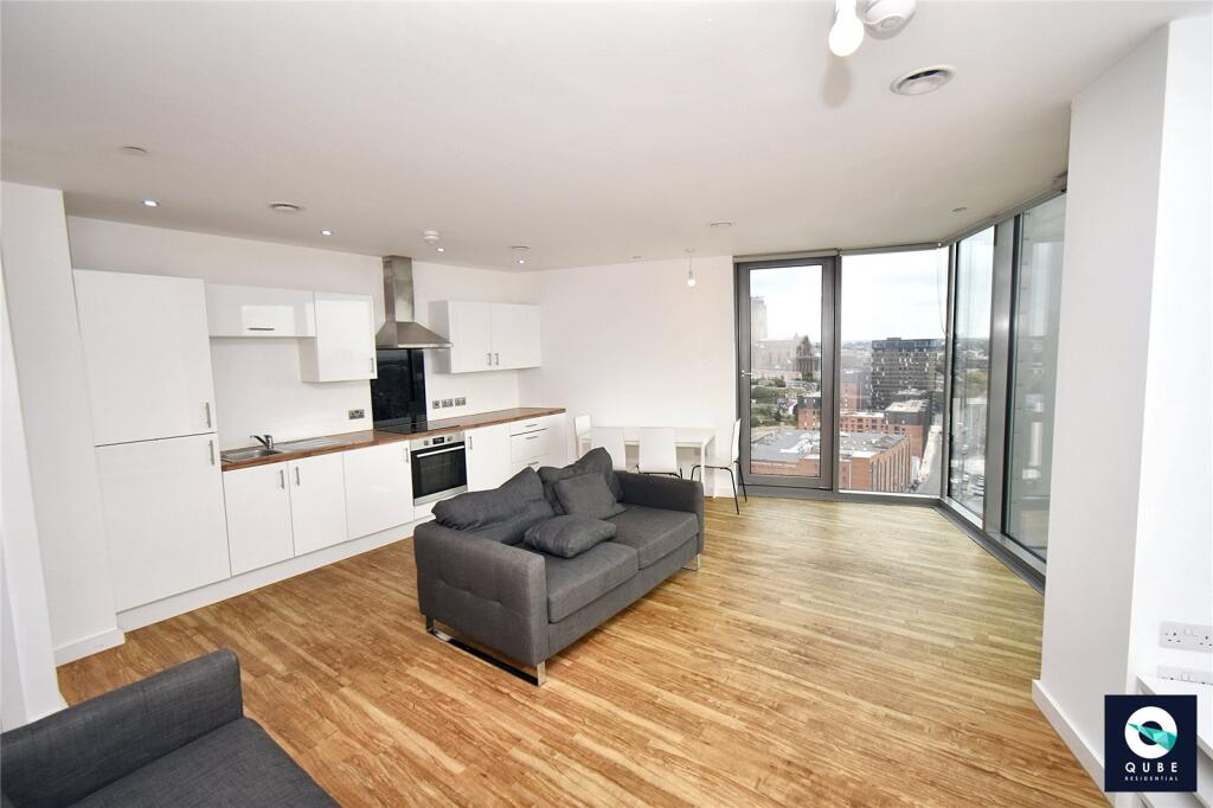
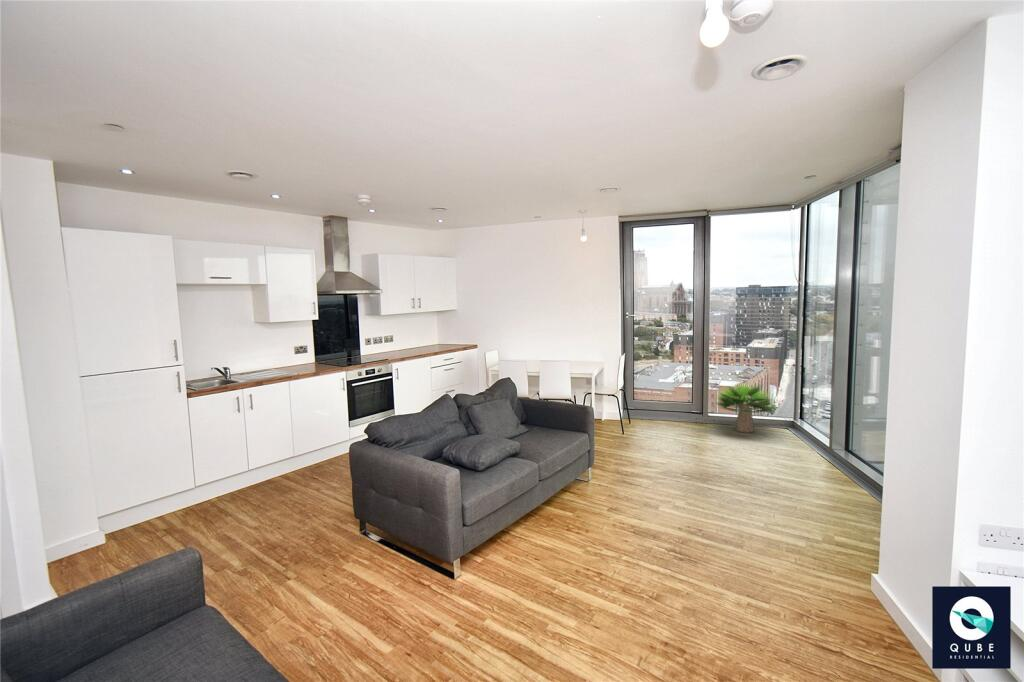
+ potted plant [714,381,778,434]
